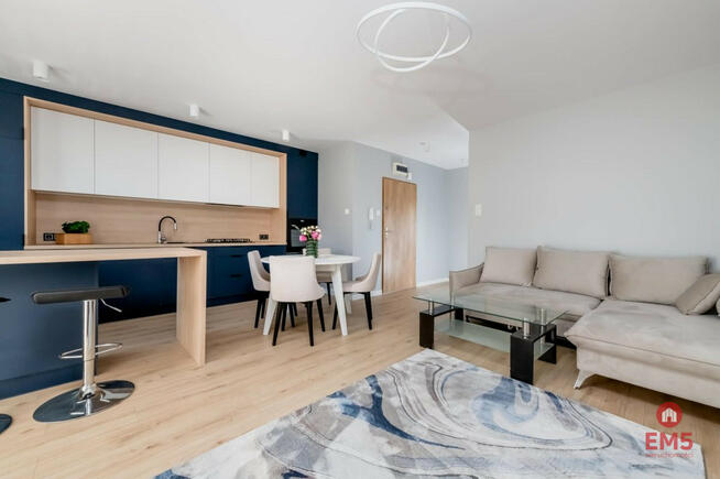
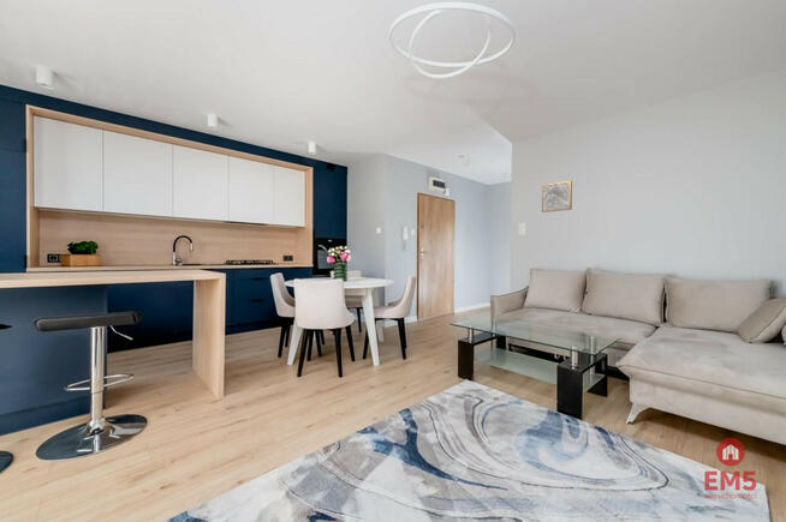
+ wall art [541,180,573,214]
